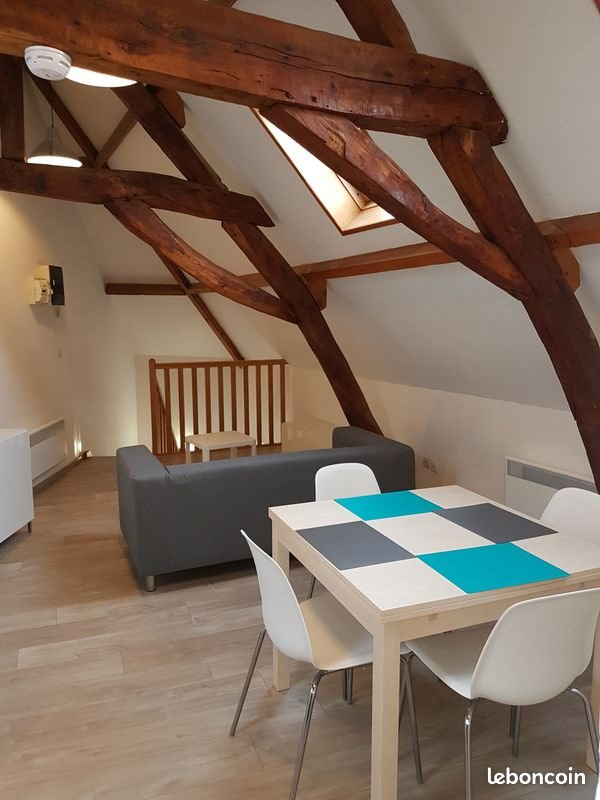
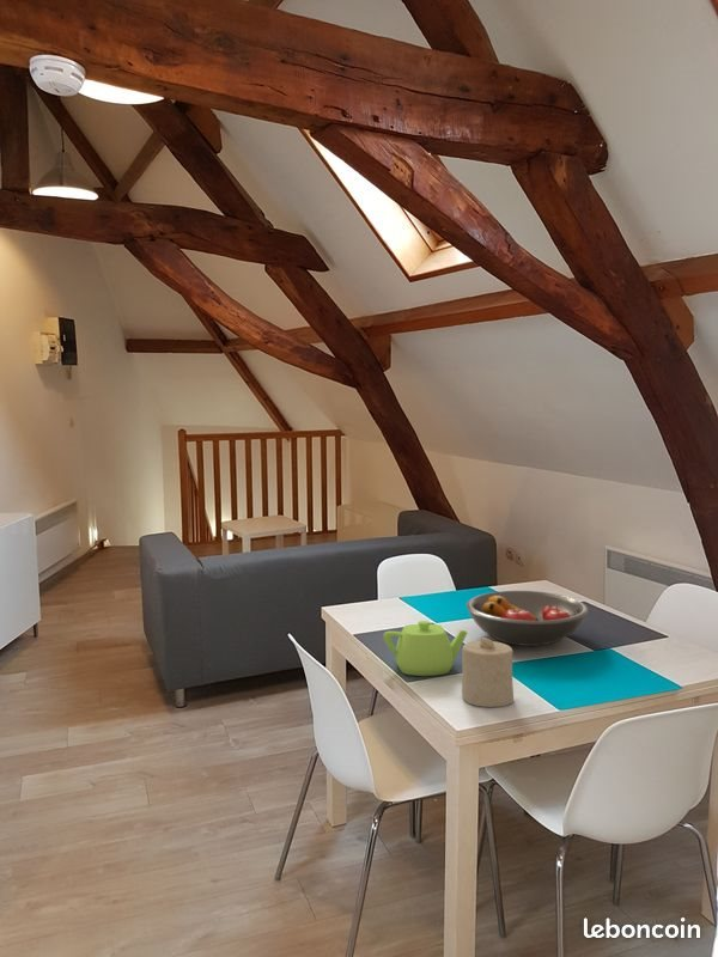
+ teapot [382,620,468,677]
+ candle [461,635,515,708]
+ fruit bowl [466,590,590,647]
